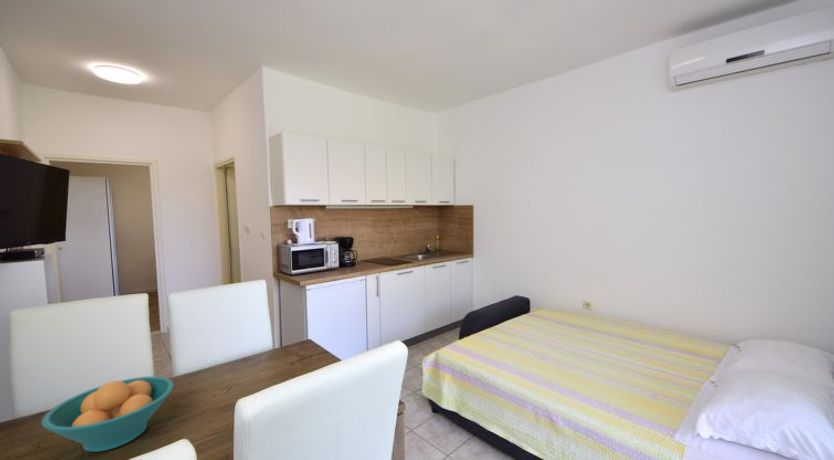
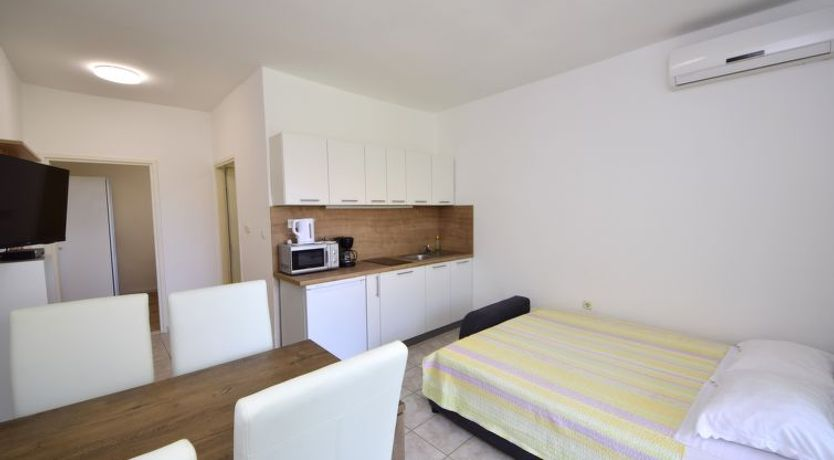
- fruit bowl [40,376,175,453]
